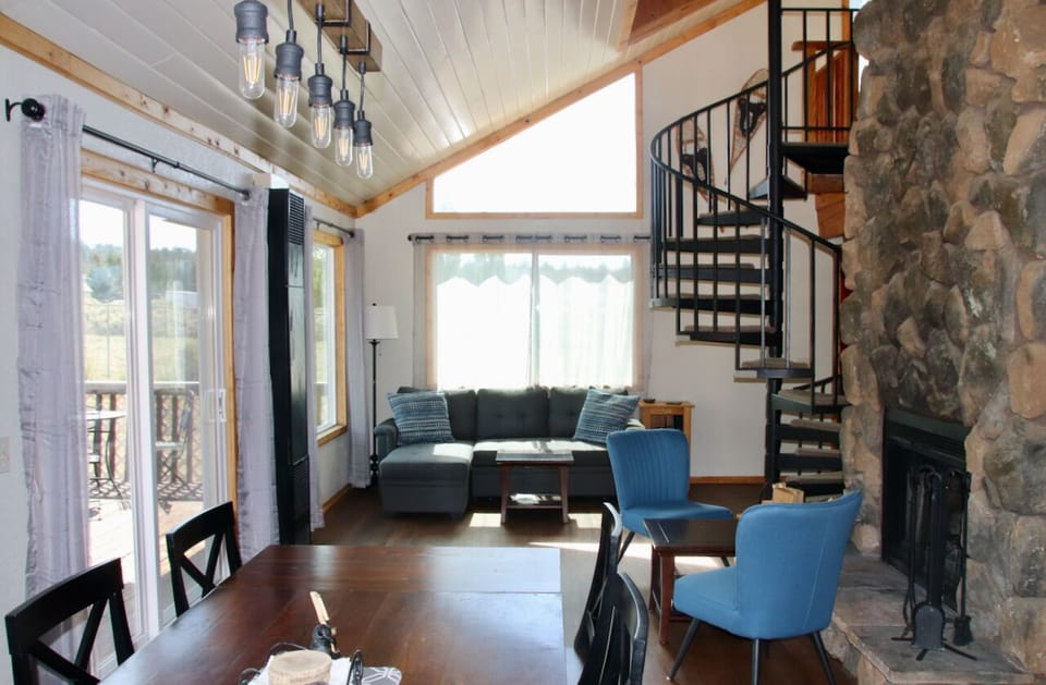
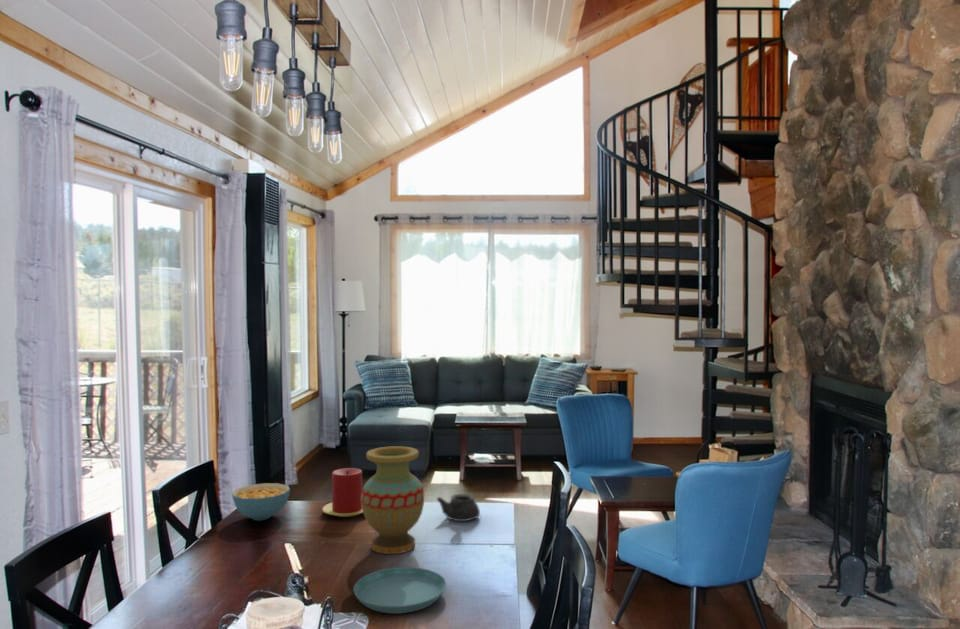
+ vase [361,445,425,555]
+ saucer [353,566,447,614]
+ cereal bowl [231,482,291,521]
+ candle [321,467,364,518]
+ teapot [436,493,481,522]
